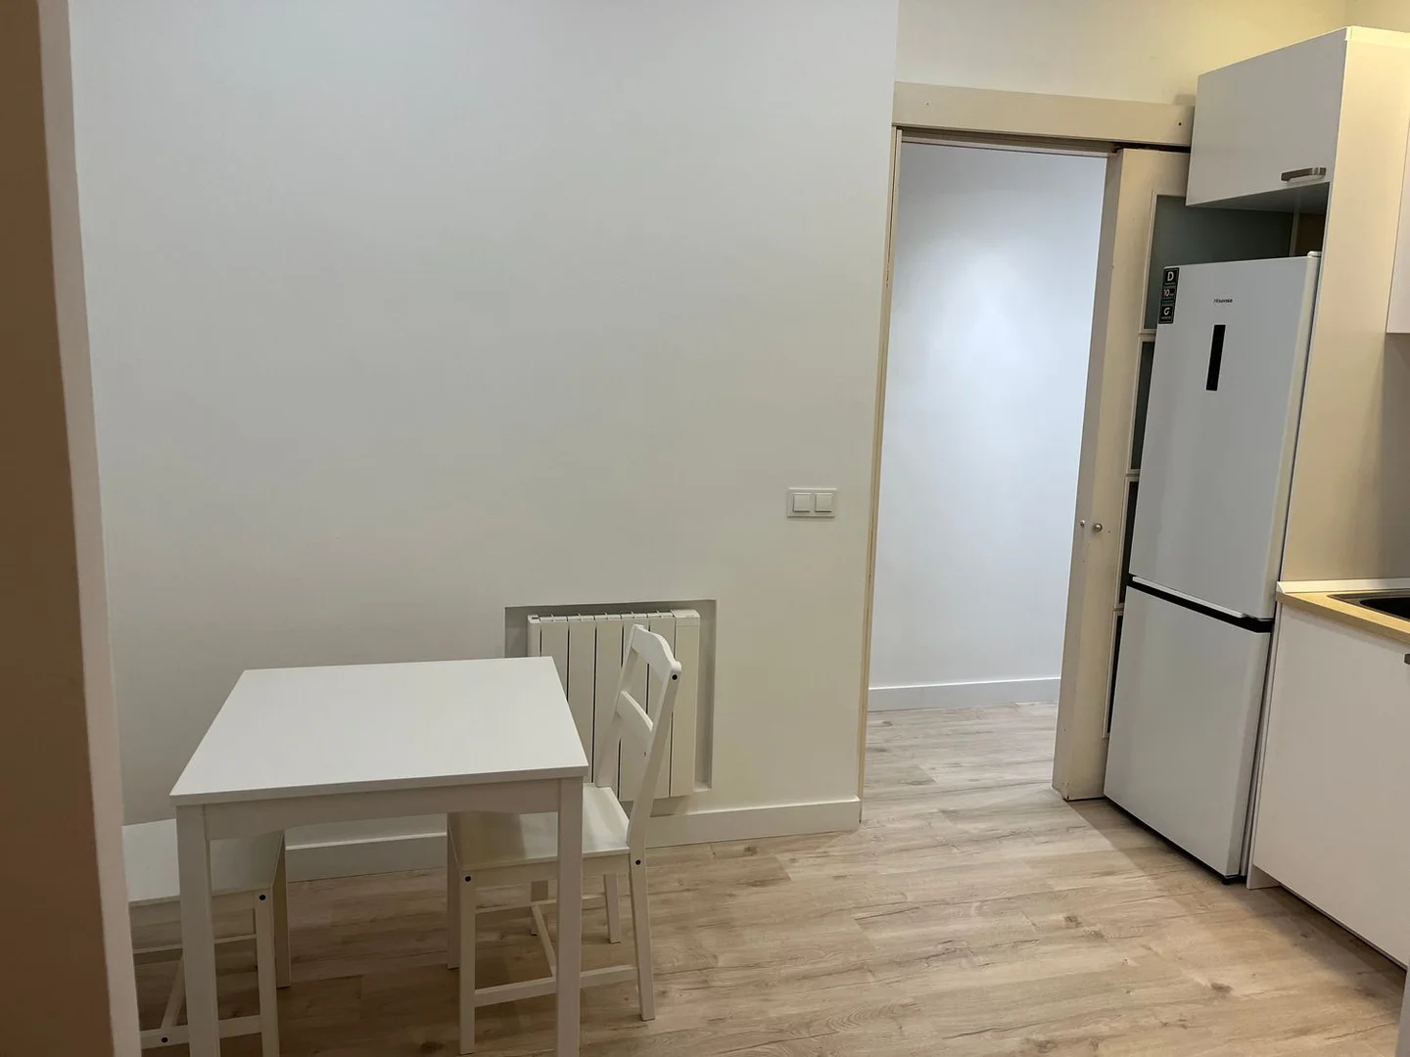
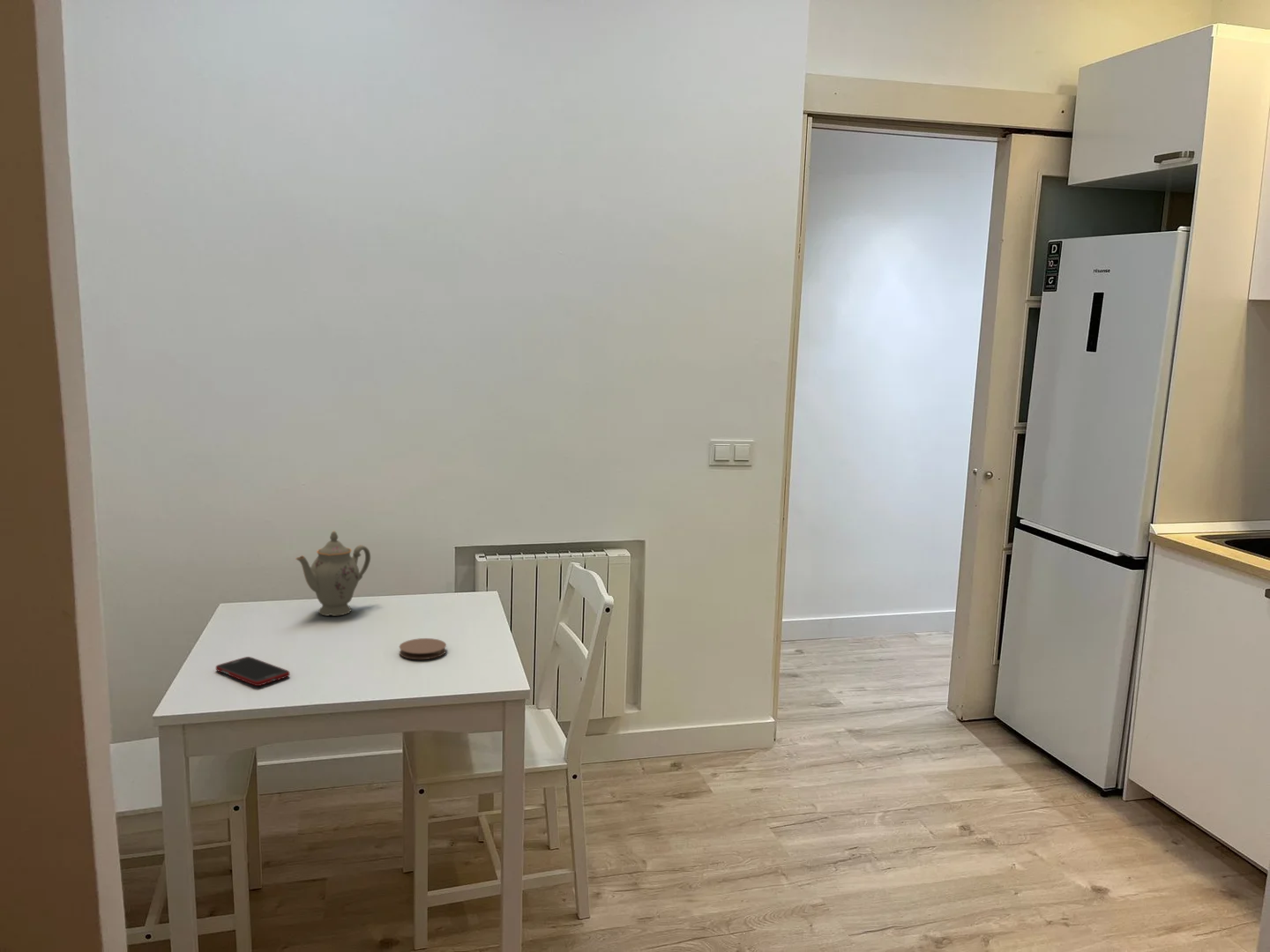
+ chinaware [295,530,371,617]
+ coaster [399,637,447,660]
+ cell phone [215,656,291,687]
